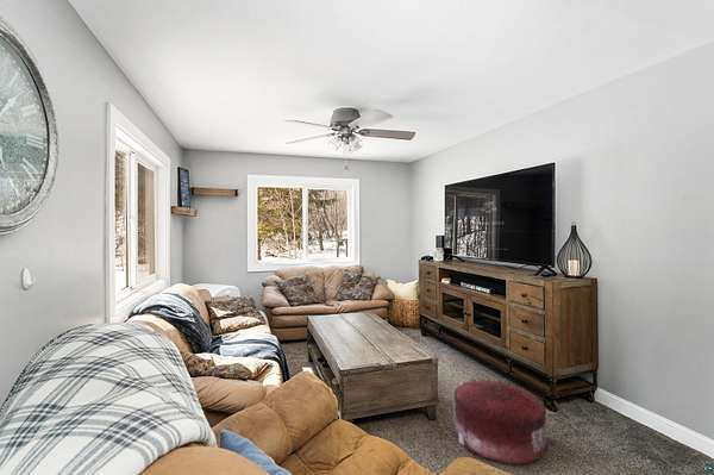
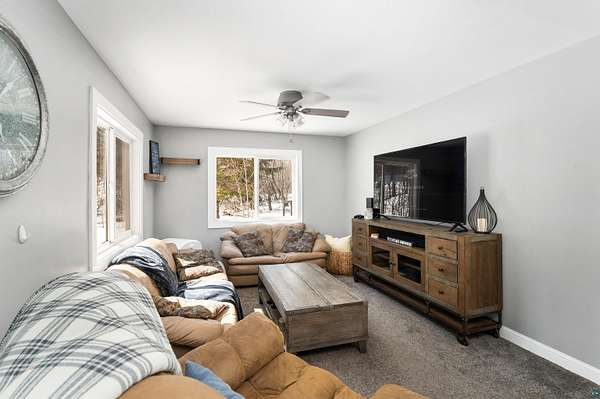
- pouf [452,377,550,465]
